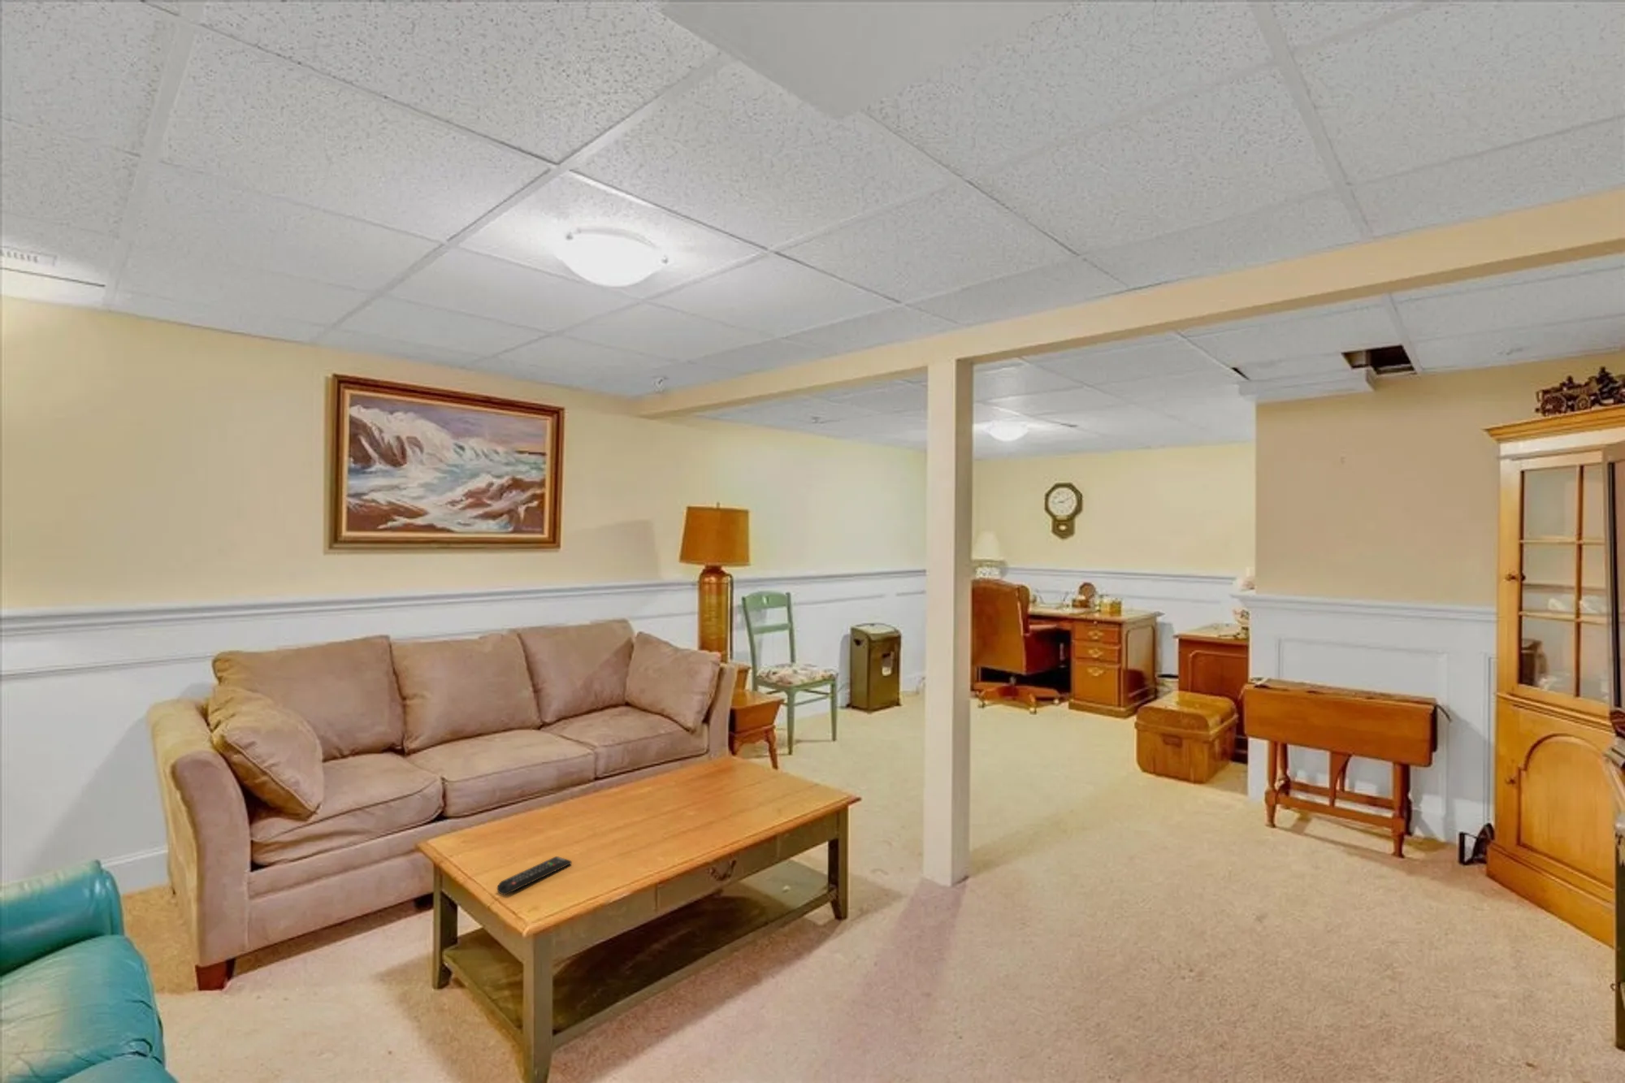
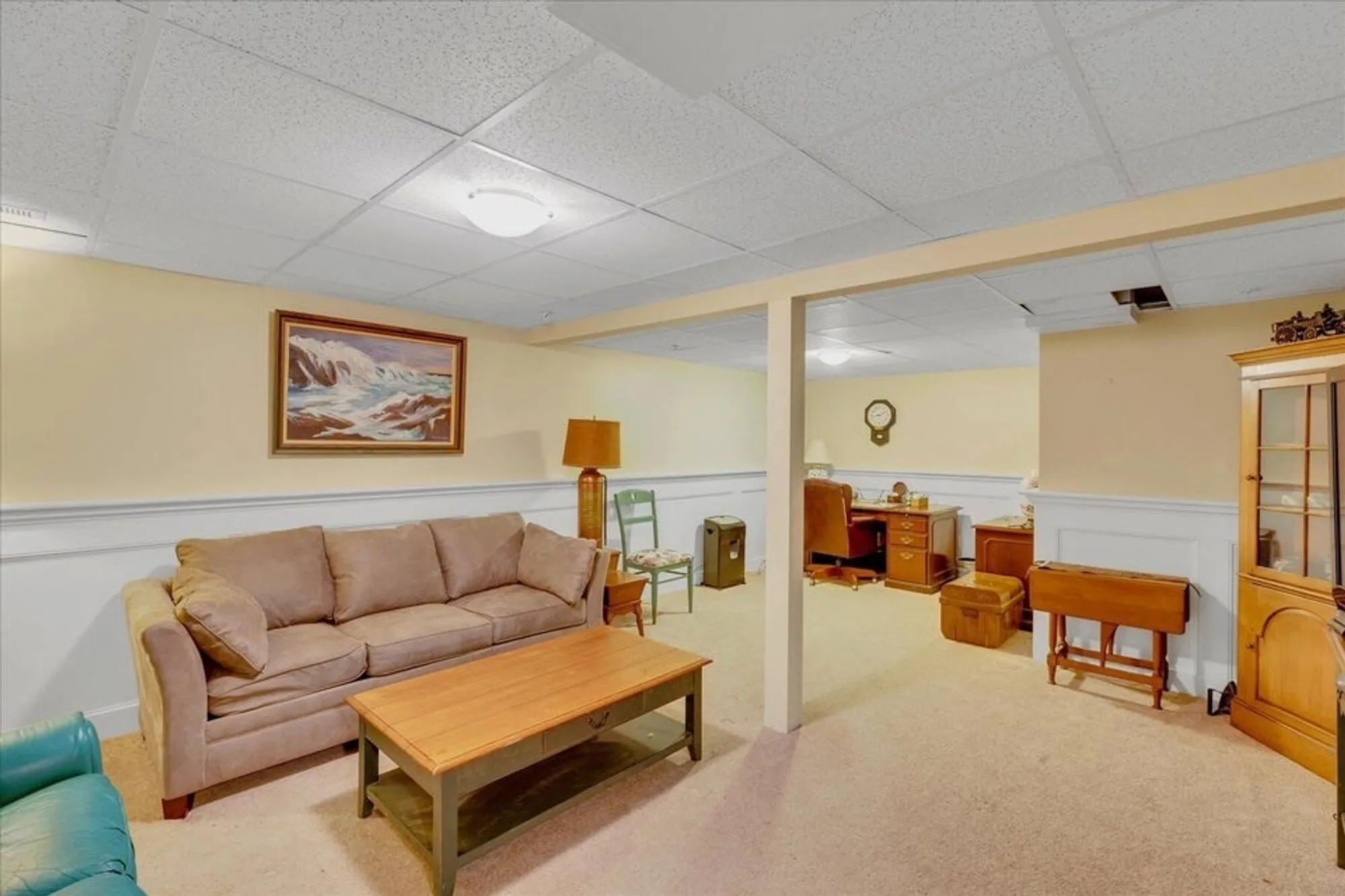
- remote control [497,856,573,896]
